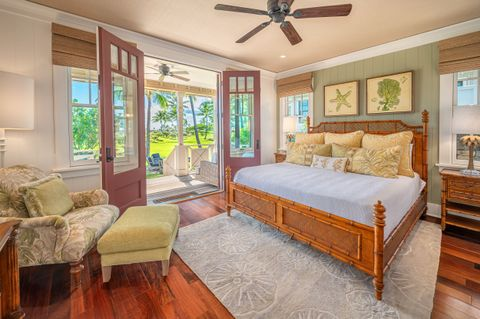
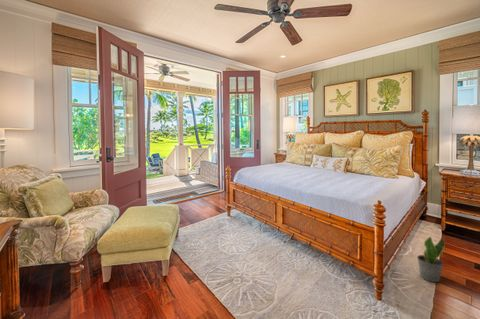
+ potted plant [416,235,445,283]
